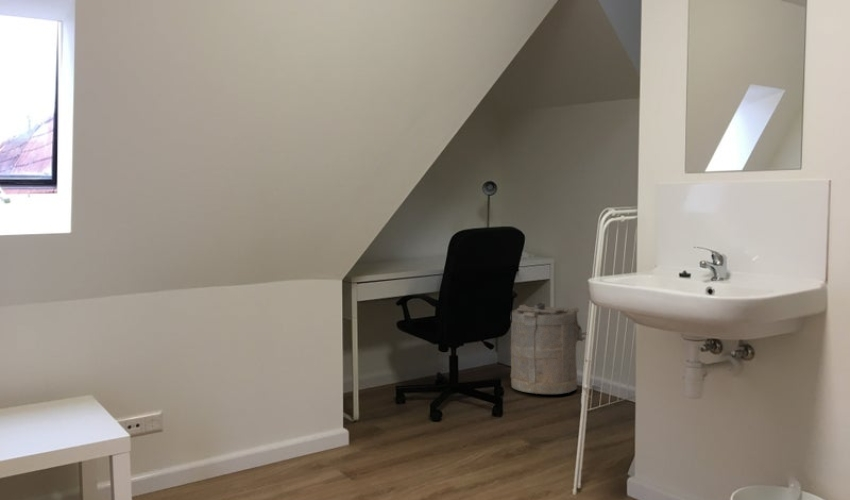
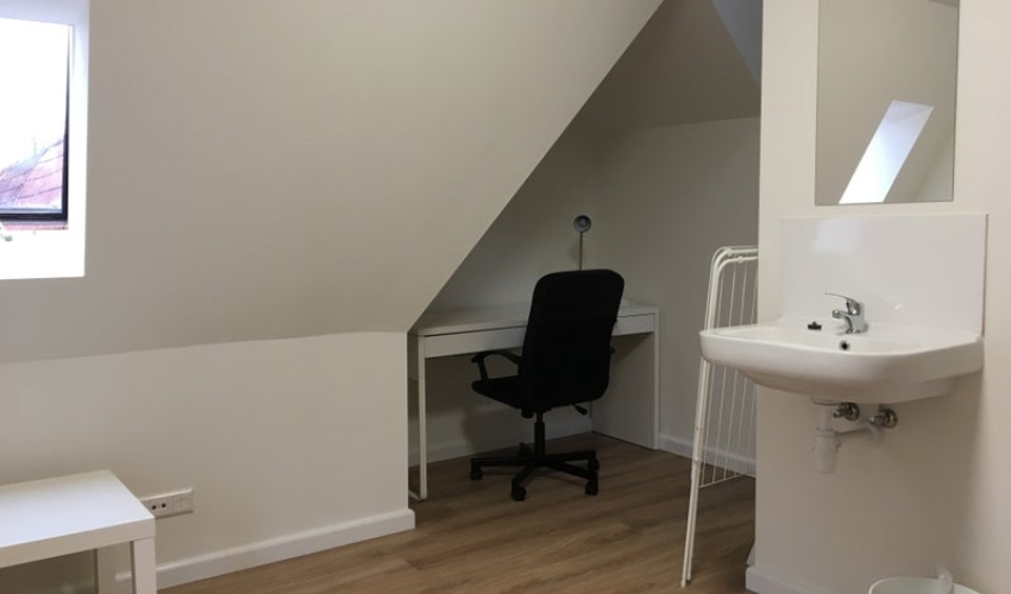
- laundry hamper [510,301,587,395]
